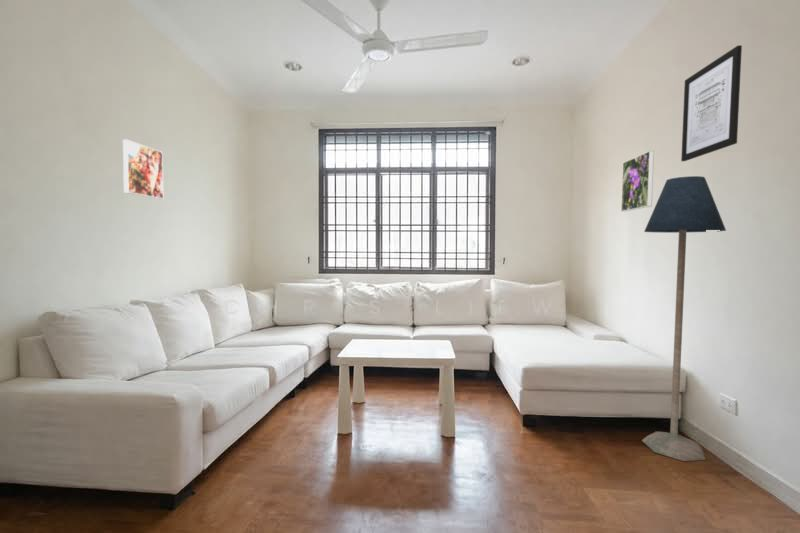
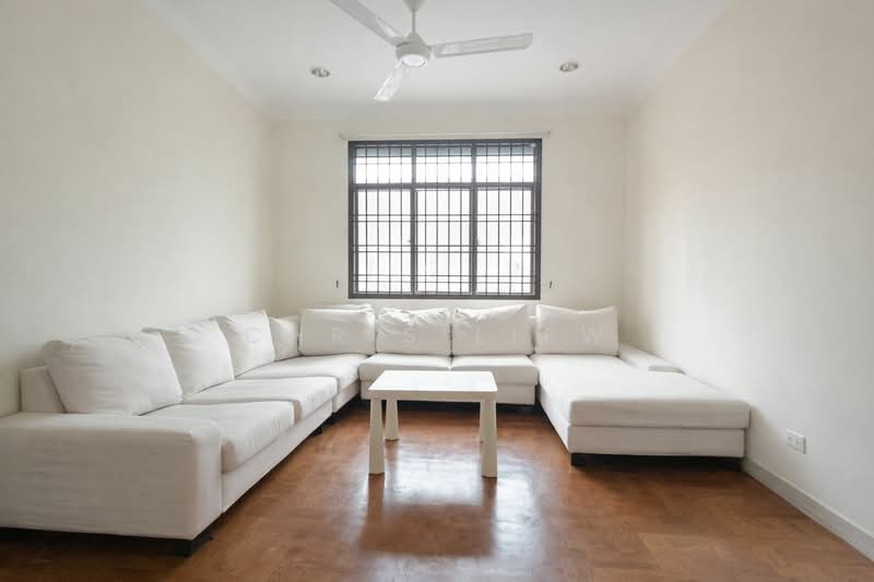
- floor lamp [641,175,727,462]
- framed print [122,138,164,200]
- wall art [680,44,743,162]
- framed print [620,150,655,212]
